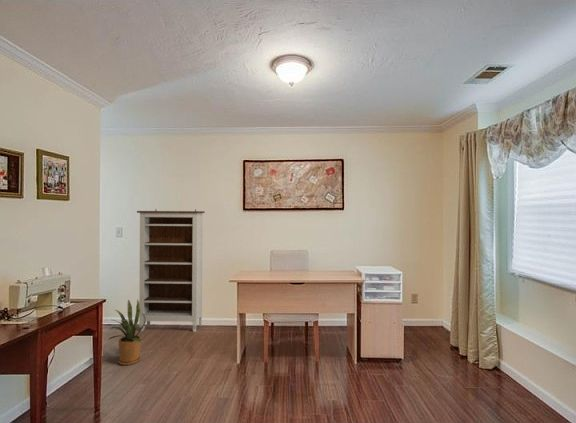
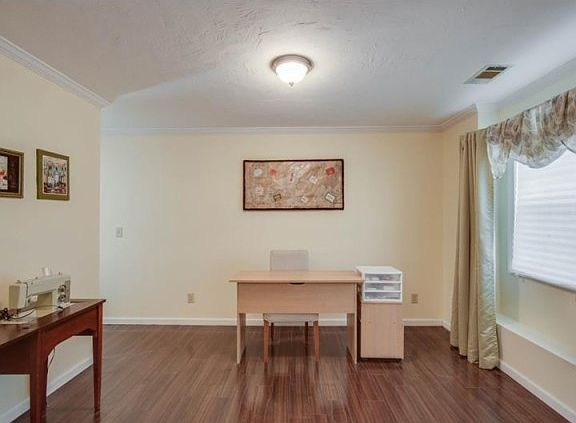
- house plant [107,298,147,366]
- bookshelf [136,208,206,333]
